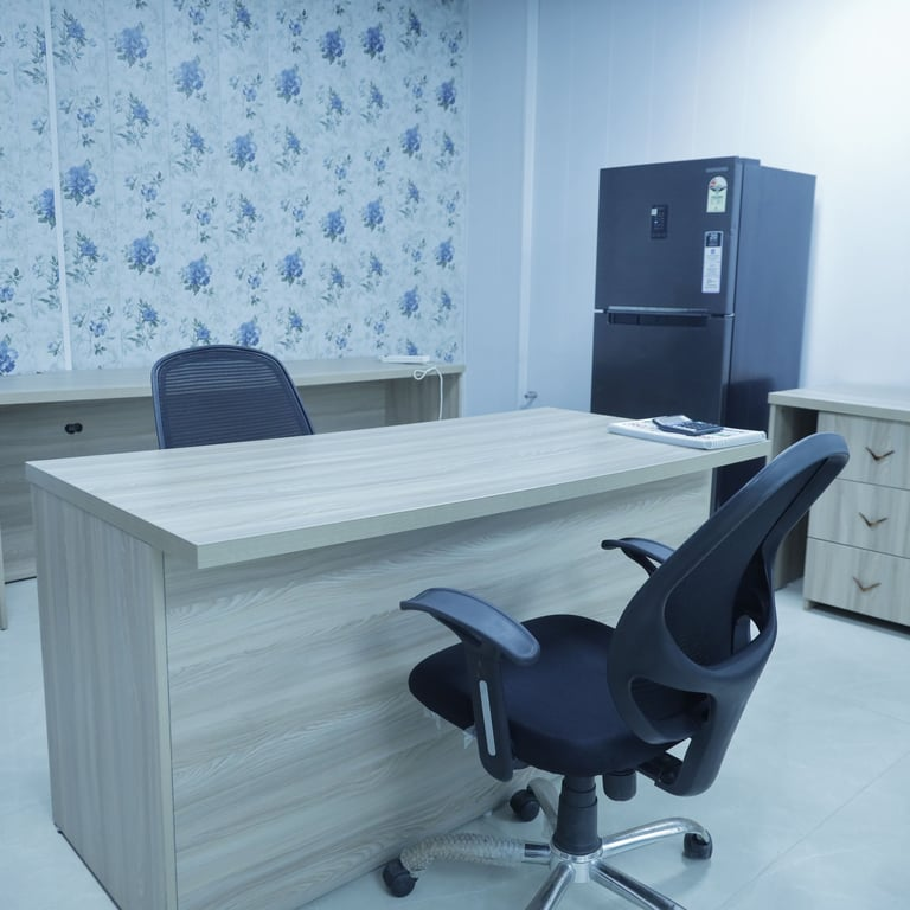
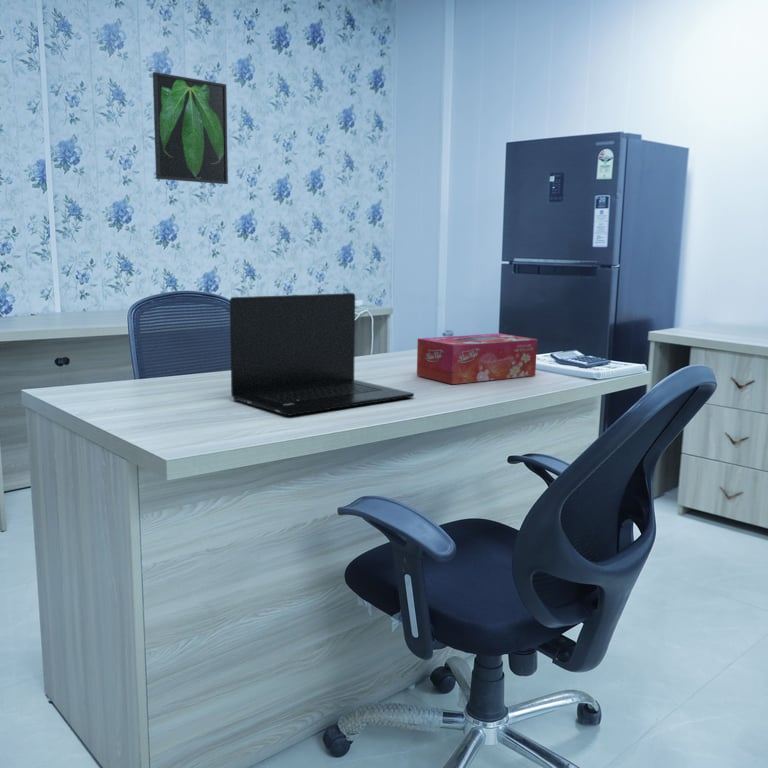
+ laptop [229,292,415,416]
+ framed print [152,71,229,185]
+ tissue box [416,332,538,385]
